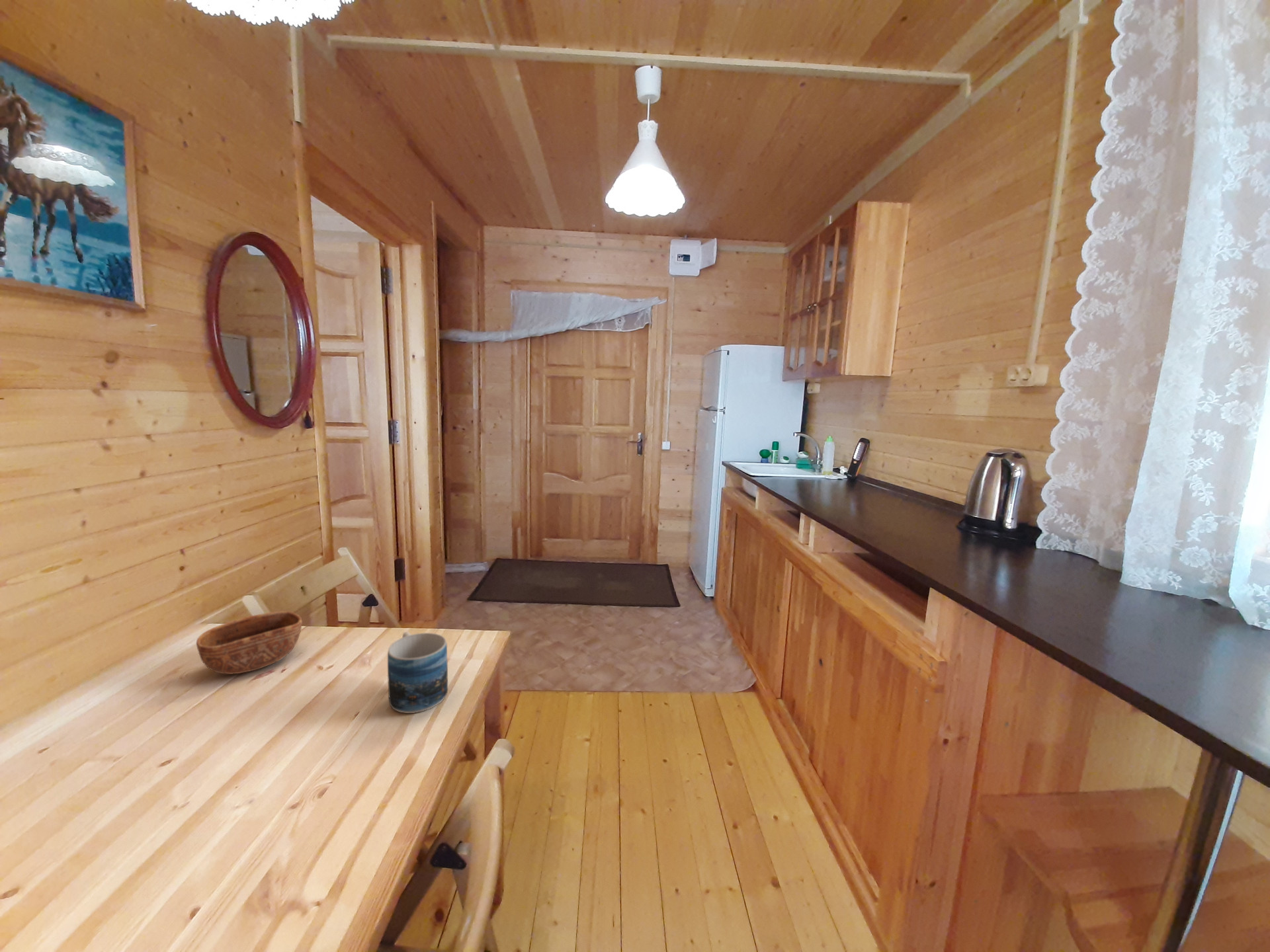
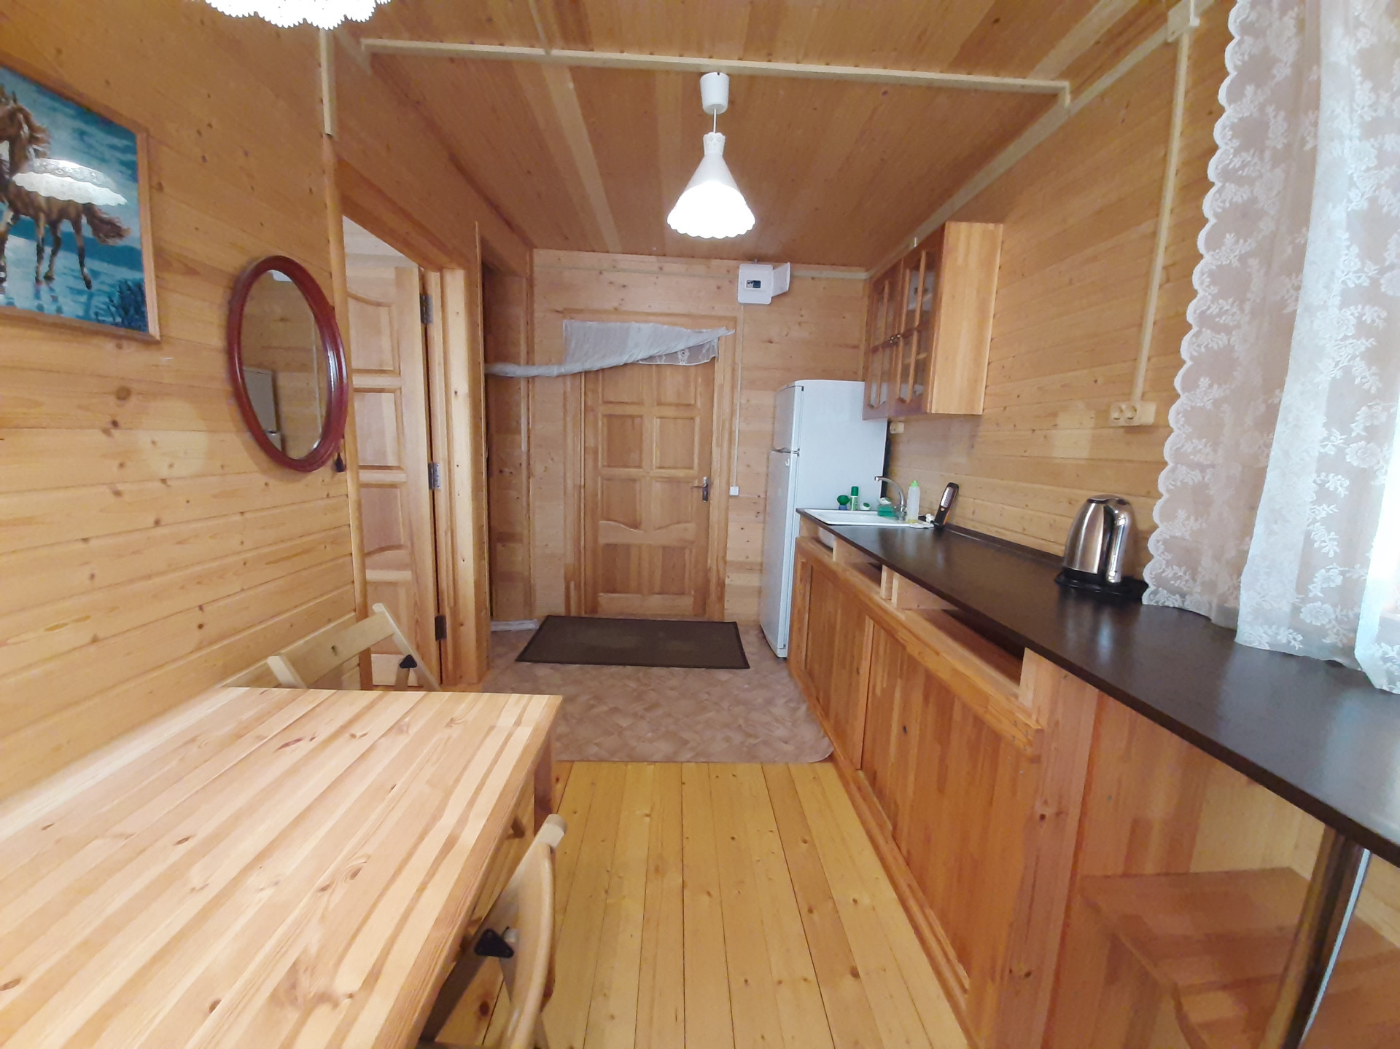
- mug [387,631,448,714]
- bowl [196,611,303,675]
